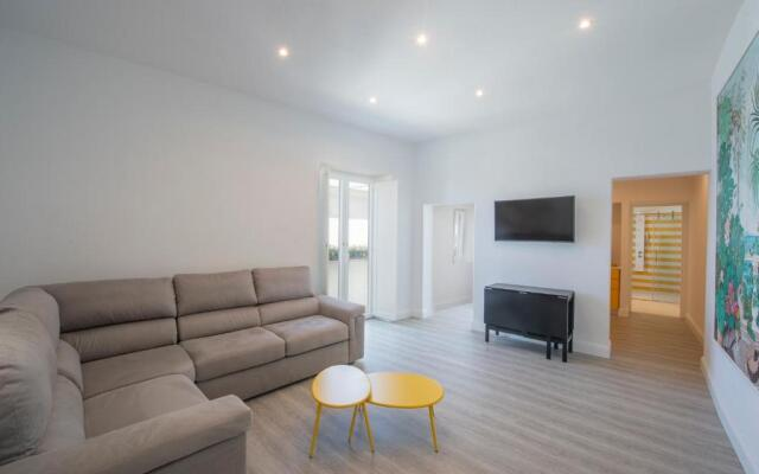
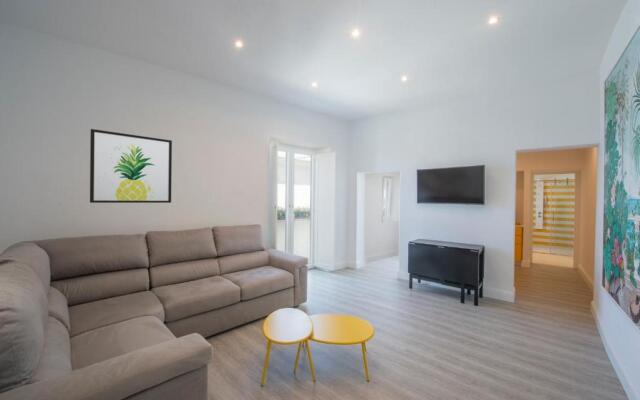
+ wall art [89,128,173,204]
